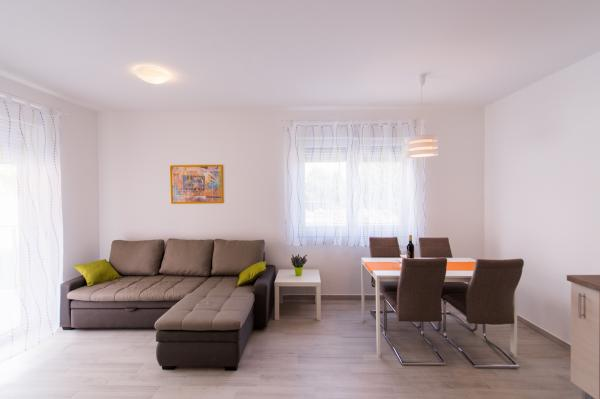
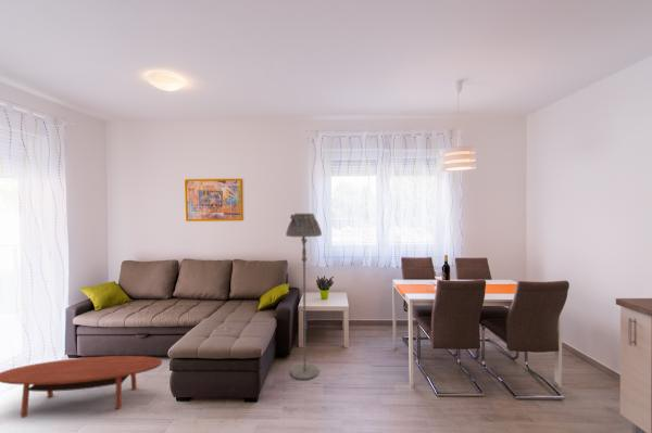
+ floor lamp [285,213,323,381]
+ coffee table [0,355,163,419]
